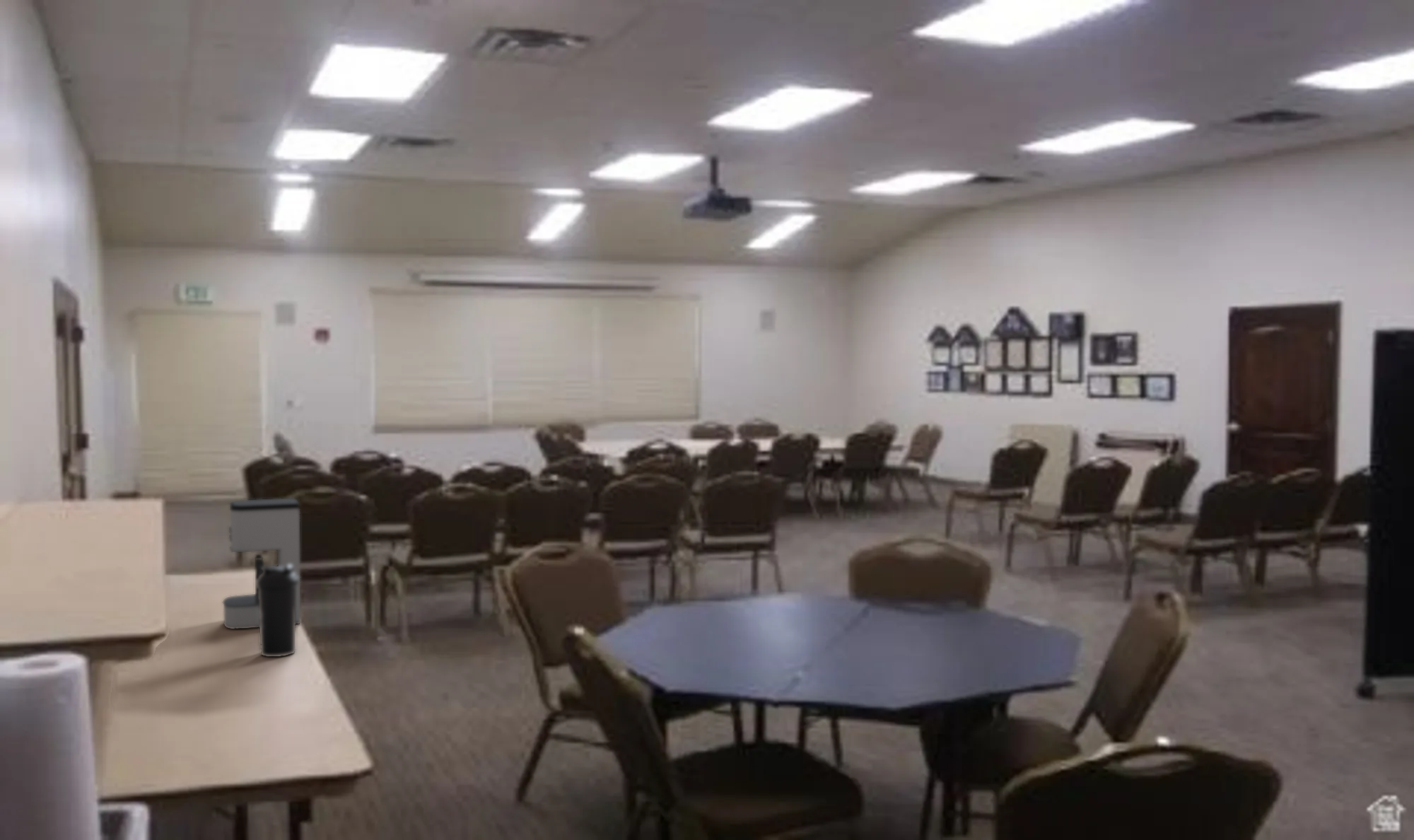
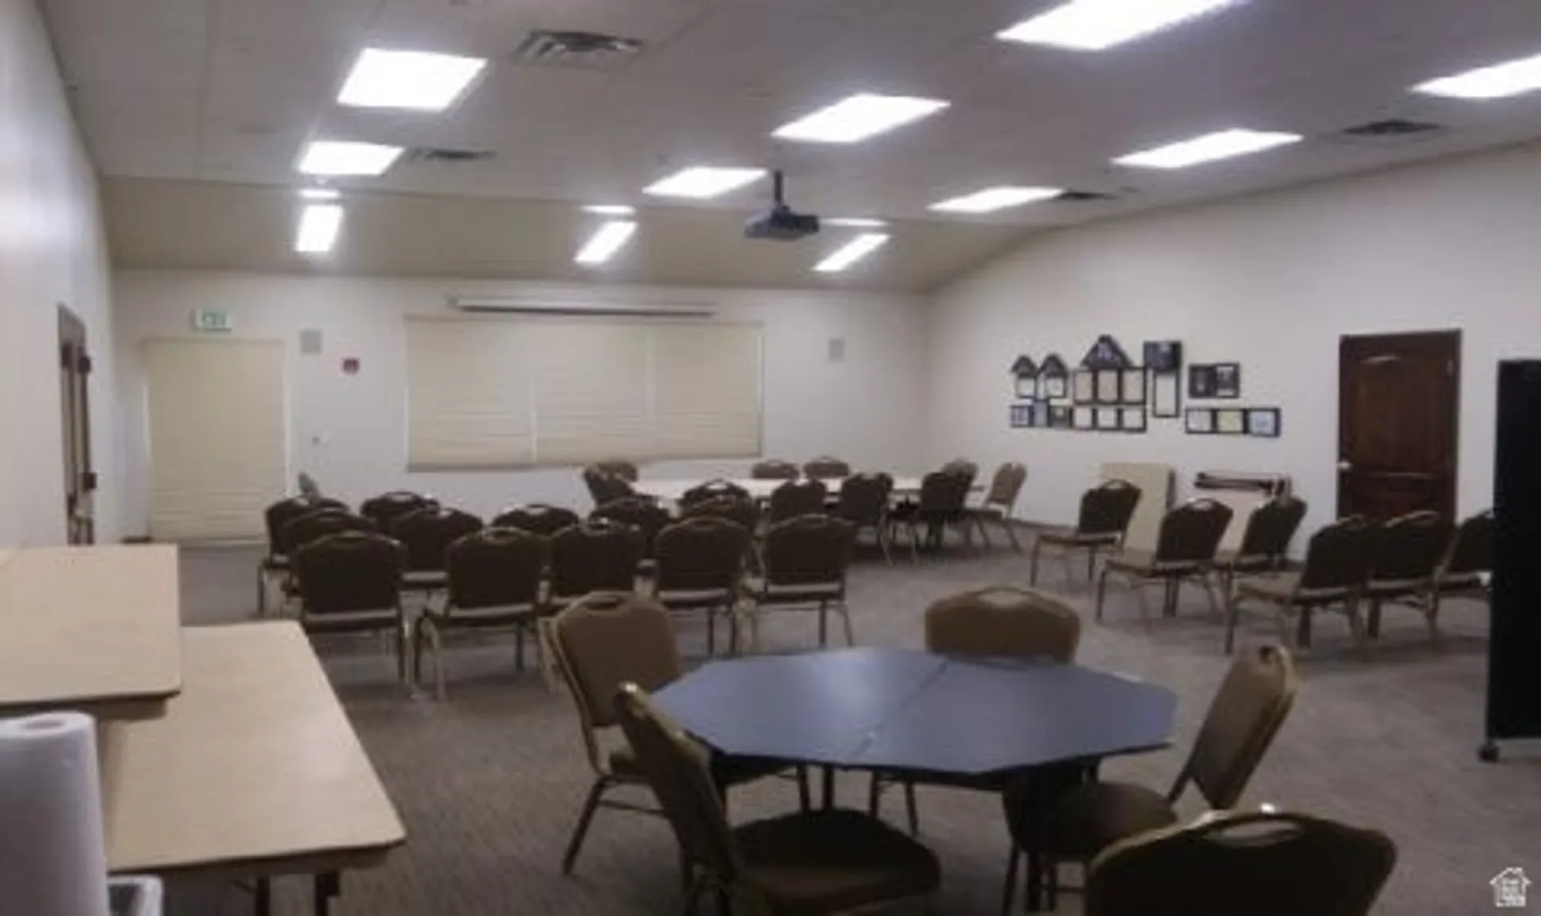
- coffee maker [222,498,302,630]
- water bottle [256,565,298,658]
